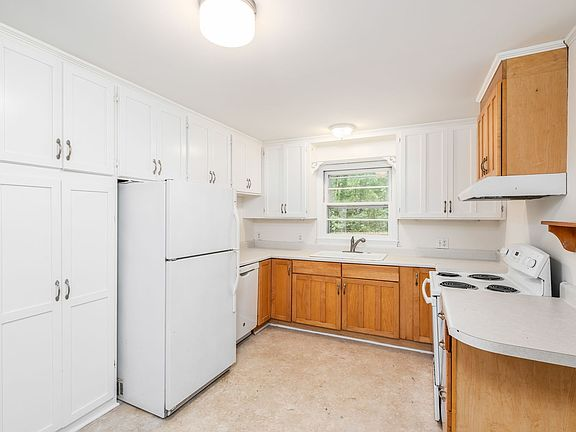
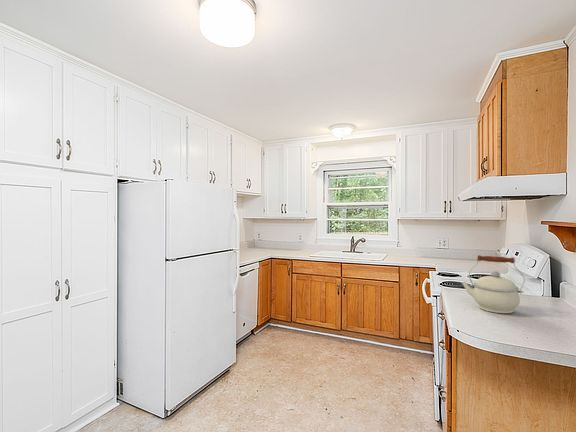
+ kettle [461,254,526,314]
